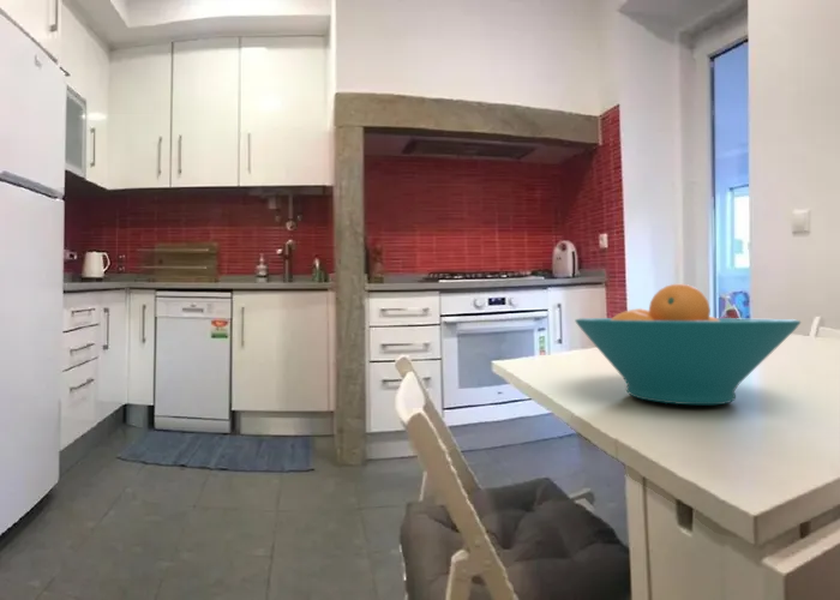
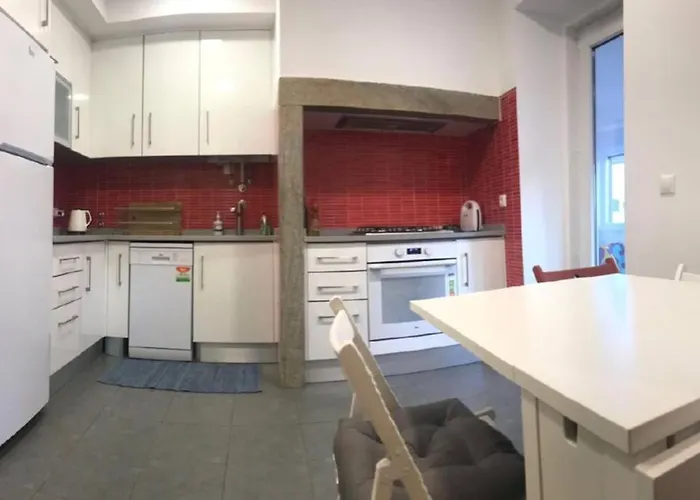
- fruit bowl [574,283,802,406]
